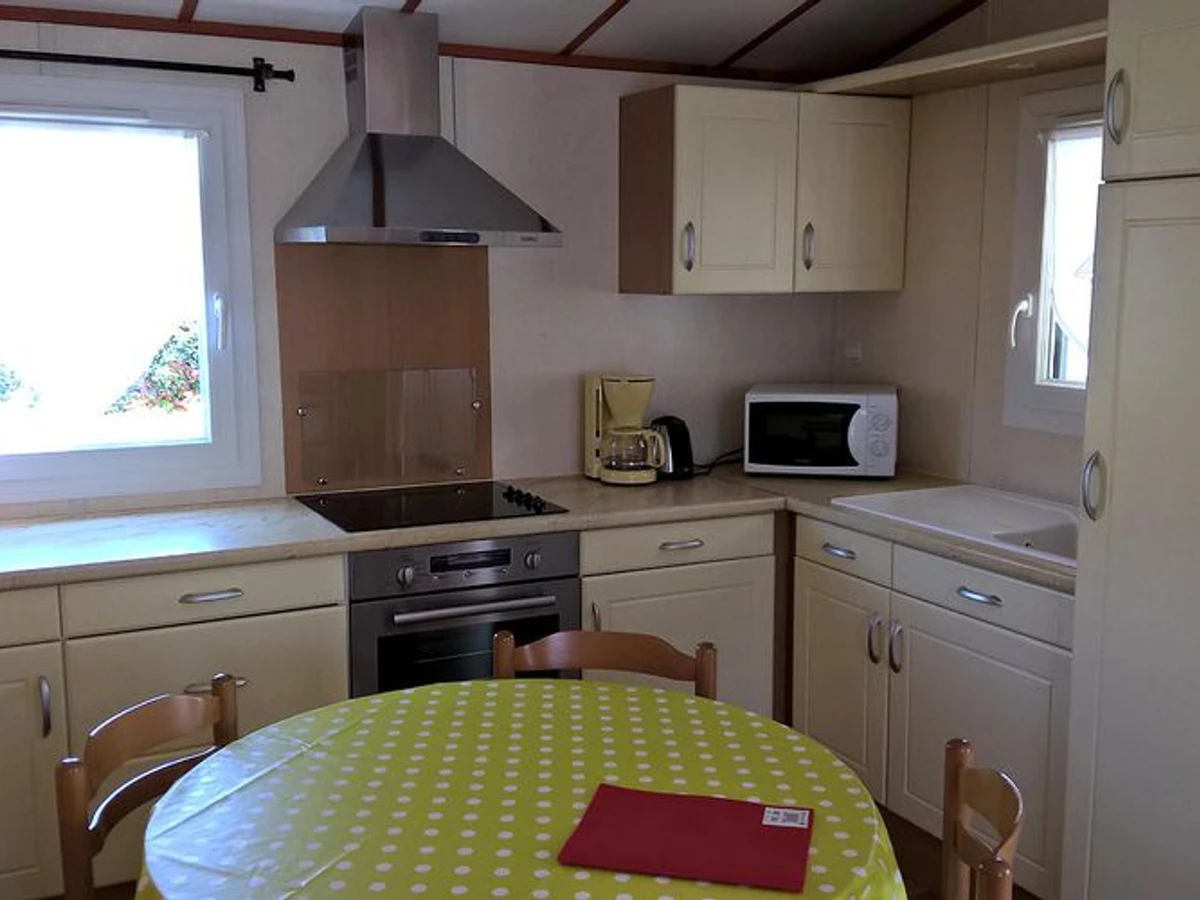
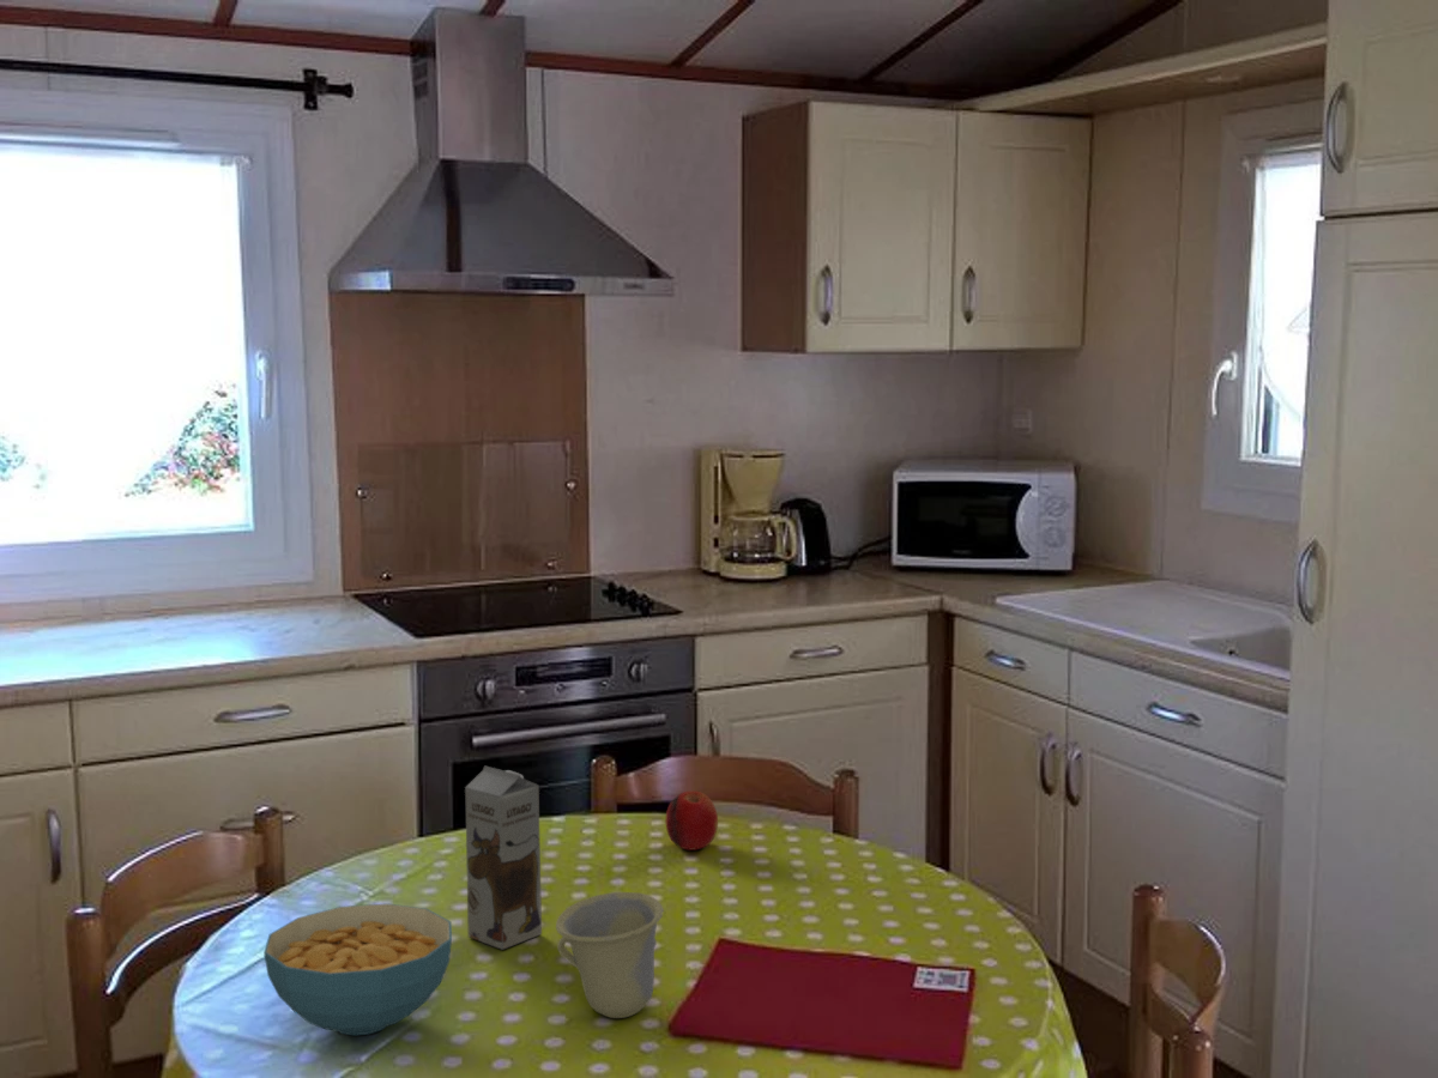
+ cereal bowl [262,902,453,1036]
+ chocolate milk [464,765,543,951]
+ fruit [665,791,719,852]
+ cup [555,891,665,1019]
